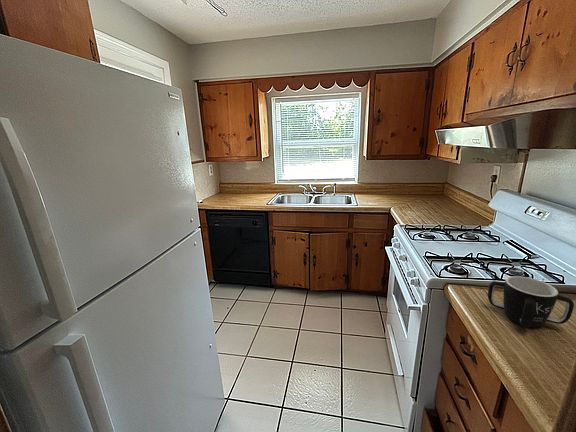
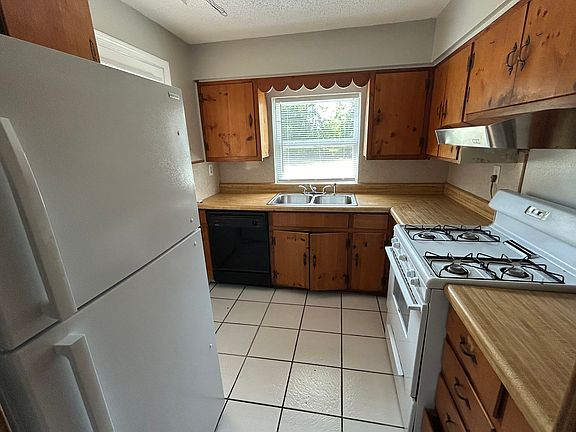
- mug [487,275,575,328]
